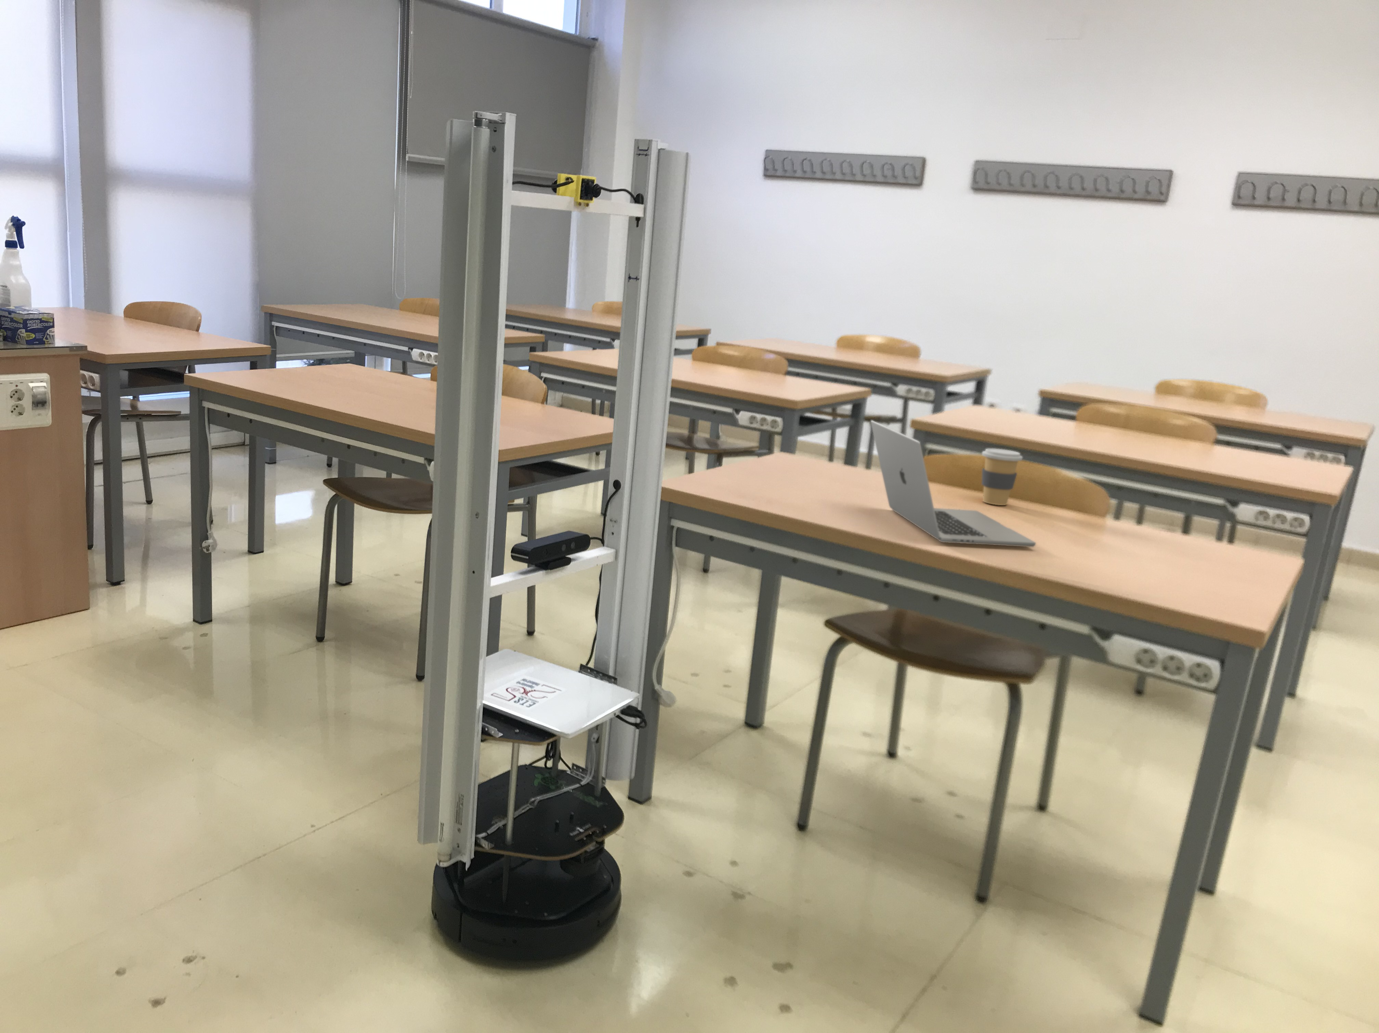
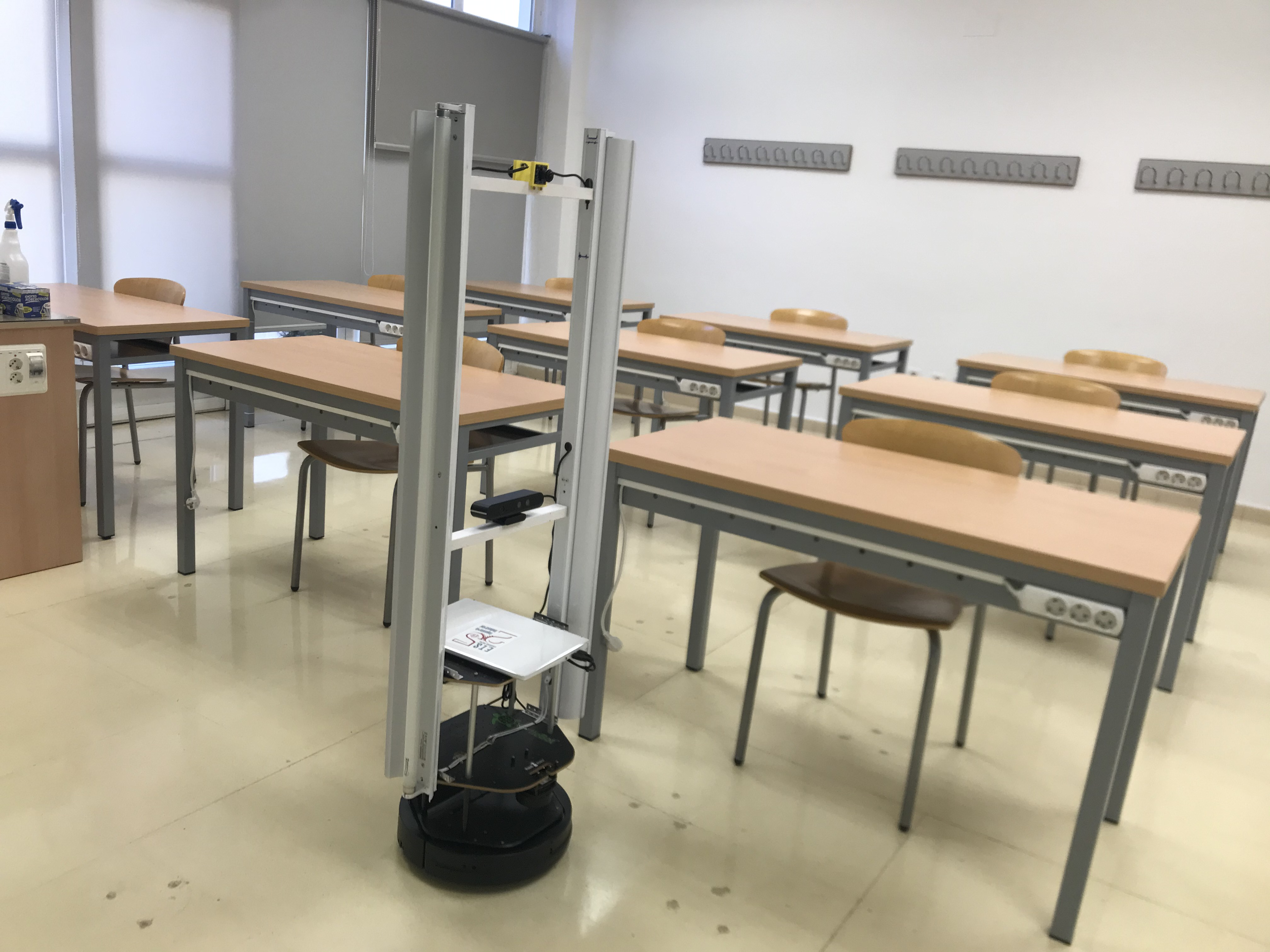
- coffee cup [982,448,1023,506]
- laptop [871,420,1036,547]
